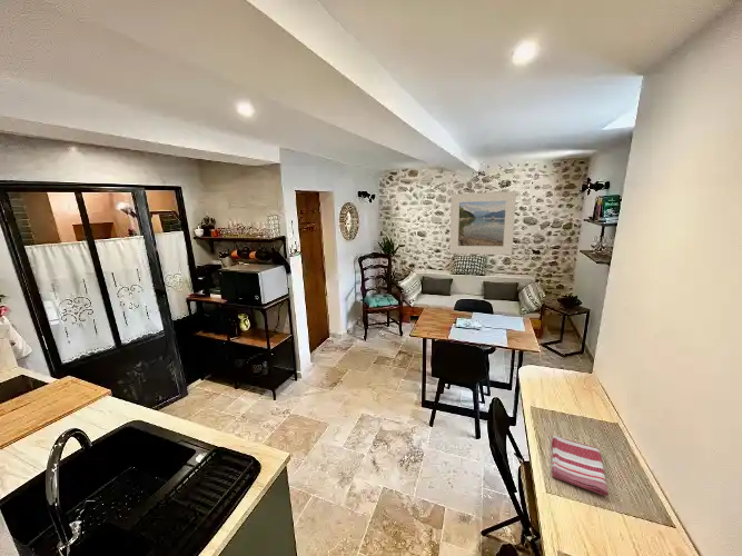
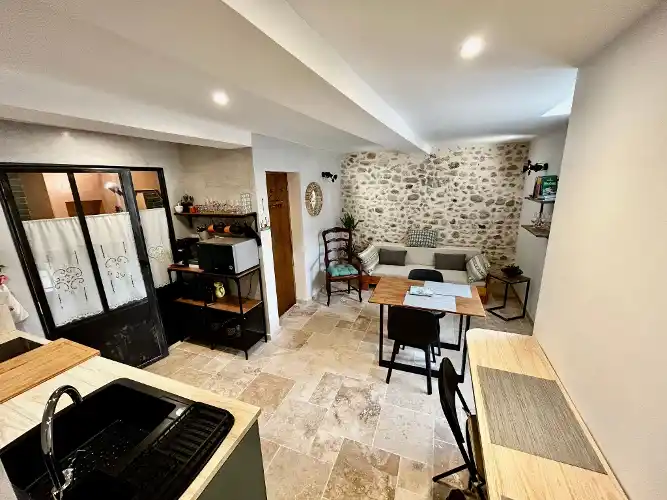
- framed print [448,190,517,256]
- dish towel [551,435,610,497]
